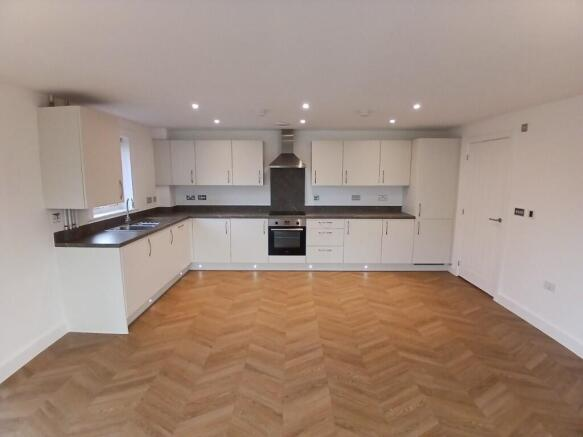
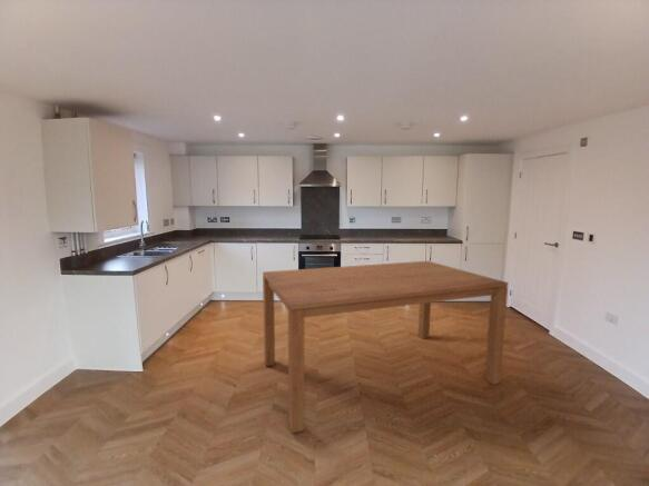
+ dining table [262,260,509,435]
